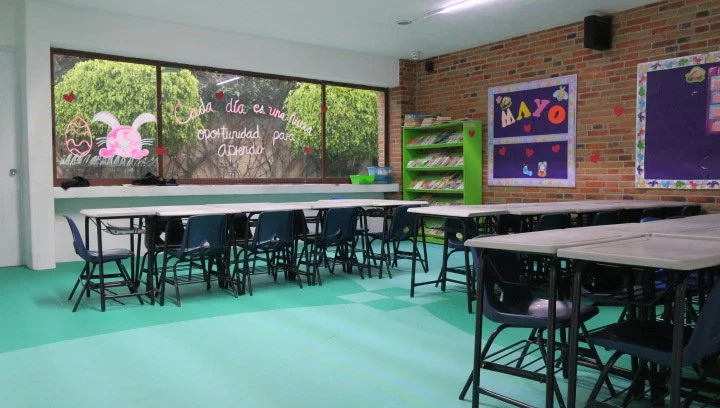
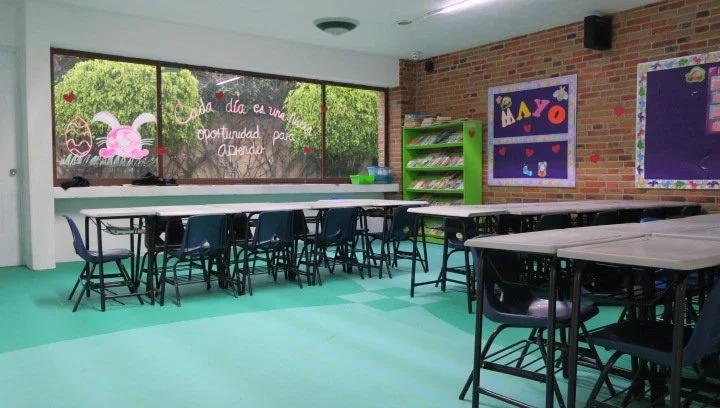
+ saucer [312,15,361,37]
